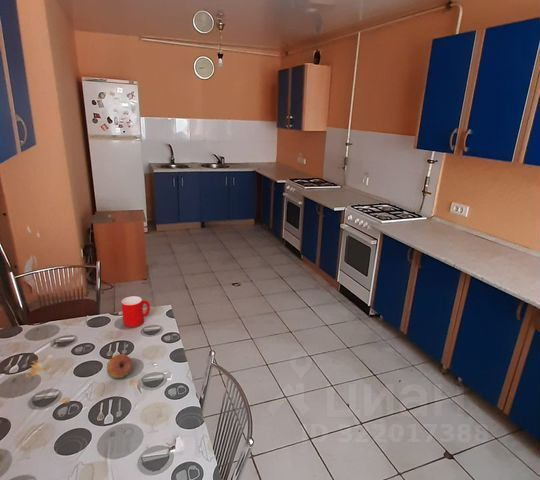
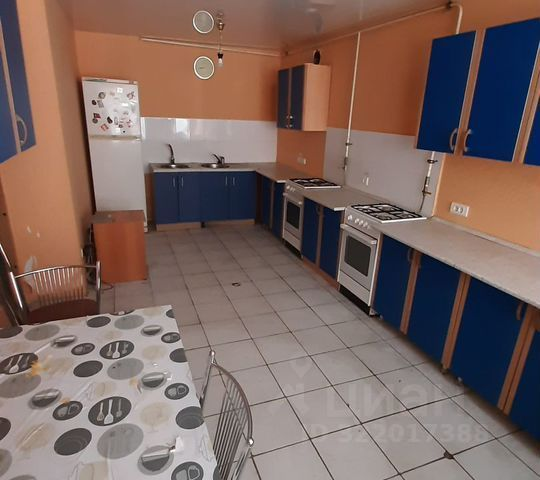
- cup [120,295,151,328]
- fruit [106,353,133,379]
